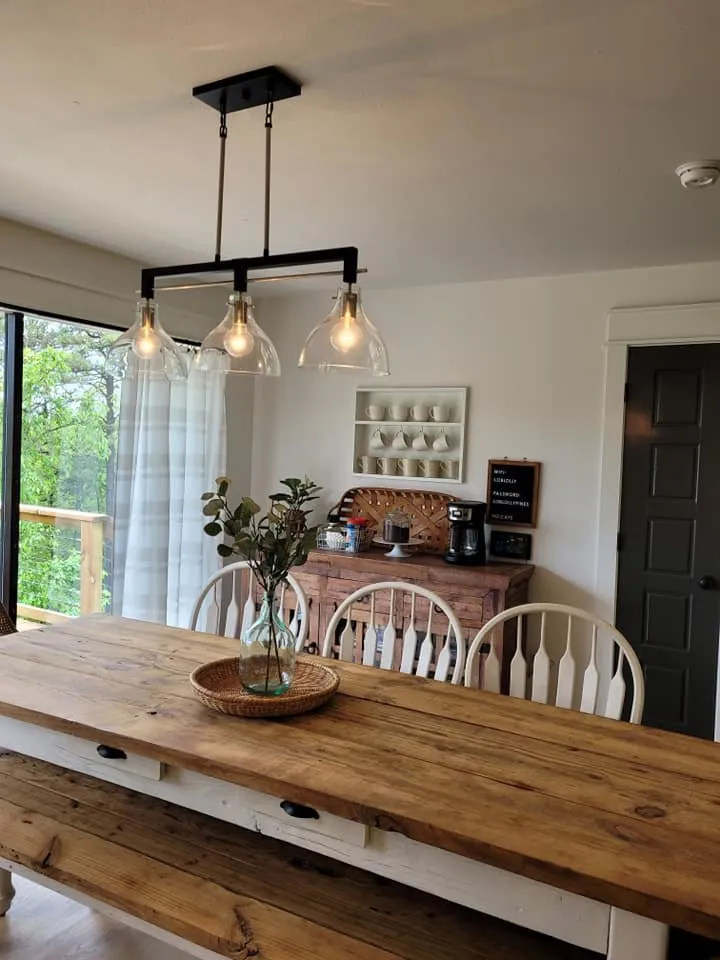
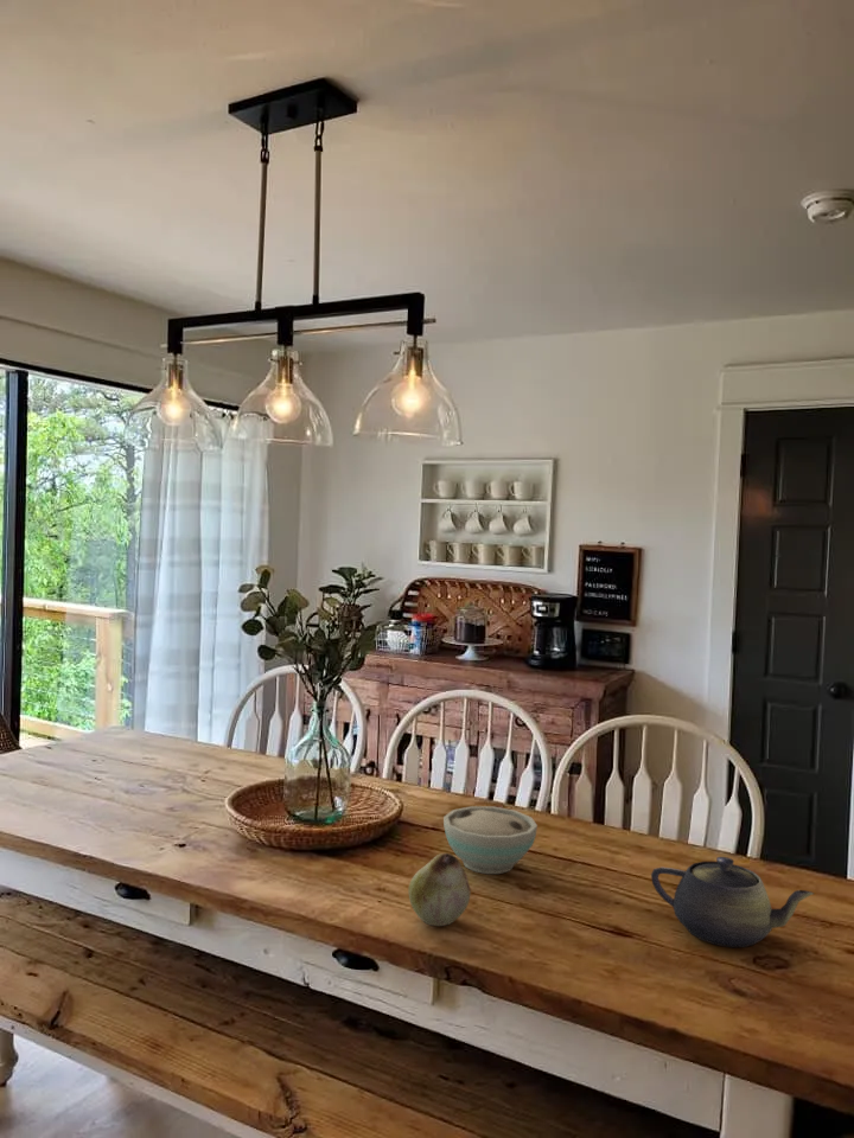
+ teapot [650,856,815,948]
+ fruit [408,852,471,927]
+ bowl [442,805,538,875]
